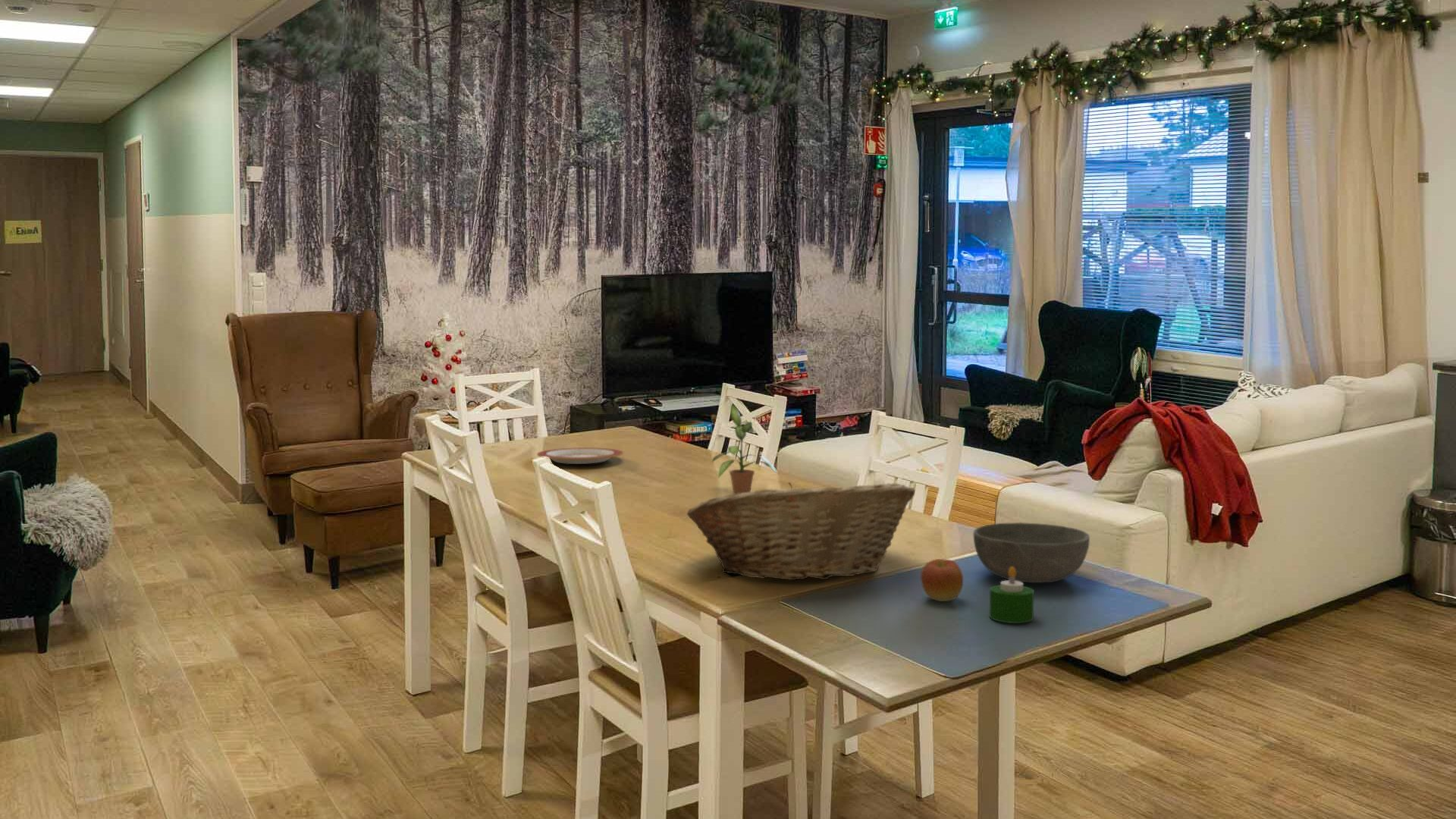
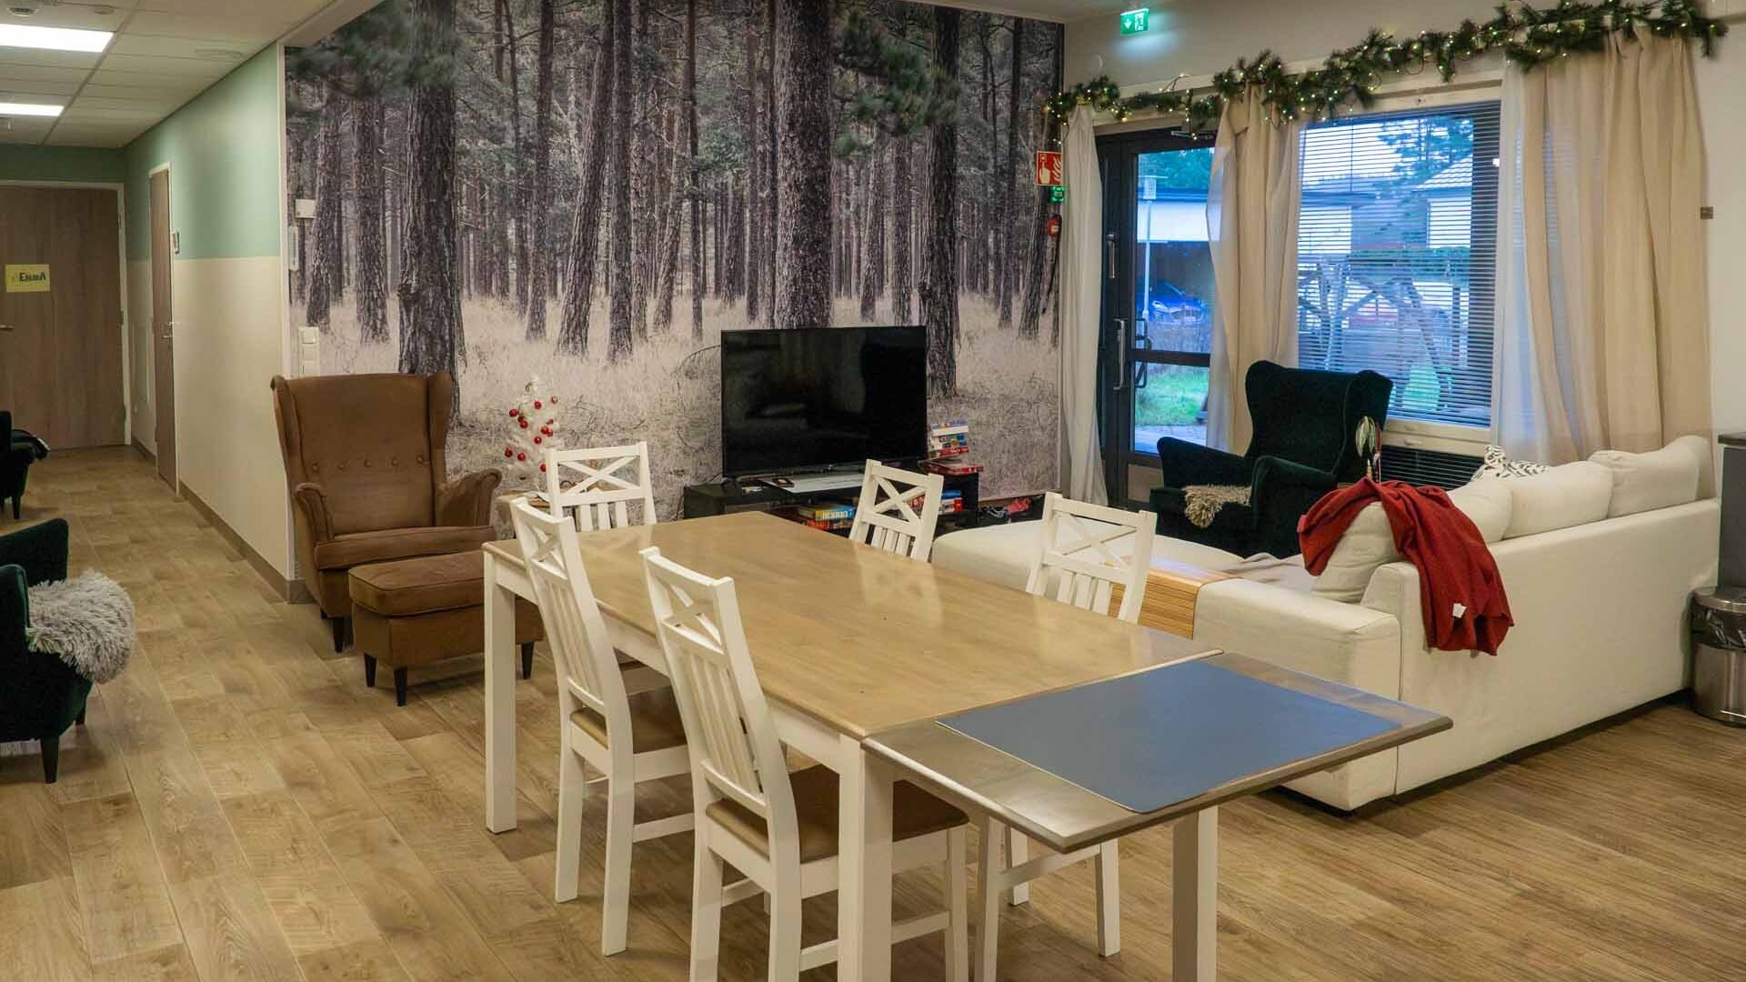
- candle [989,566,1034,624]
- bowl [973,522,1090,583]
- plate [536,447,624,465]
- fruit basket [686,482,916,581]
- potted plant [711,403,779,494]
- apple [920,558,964,602]
